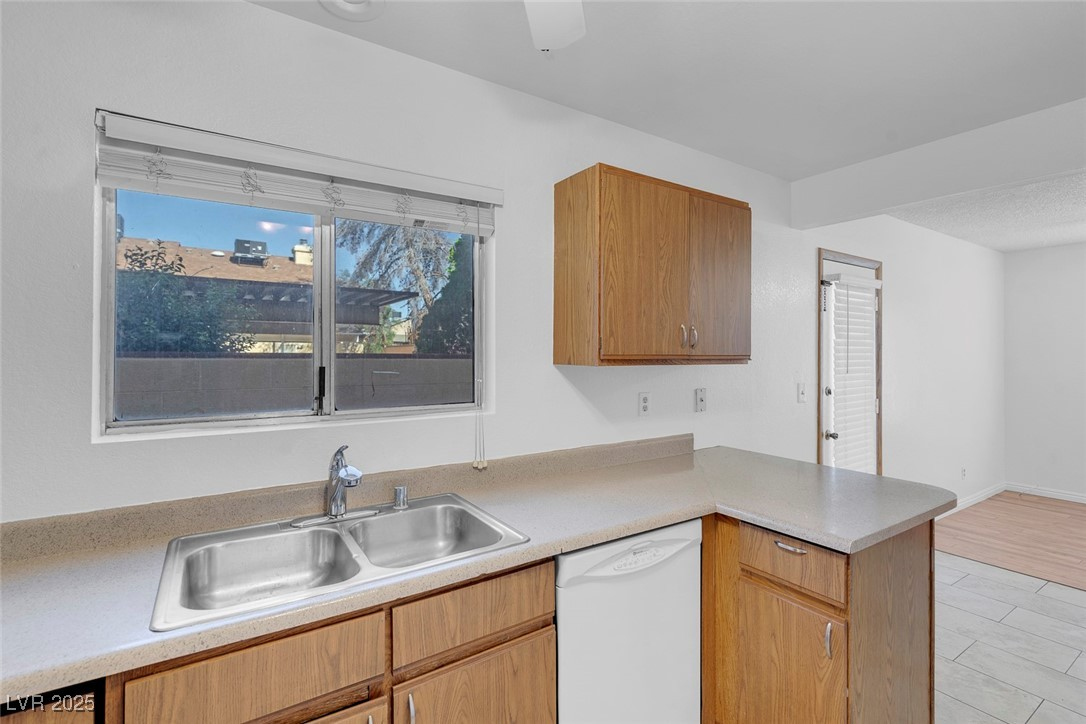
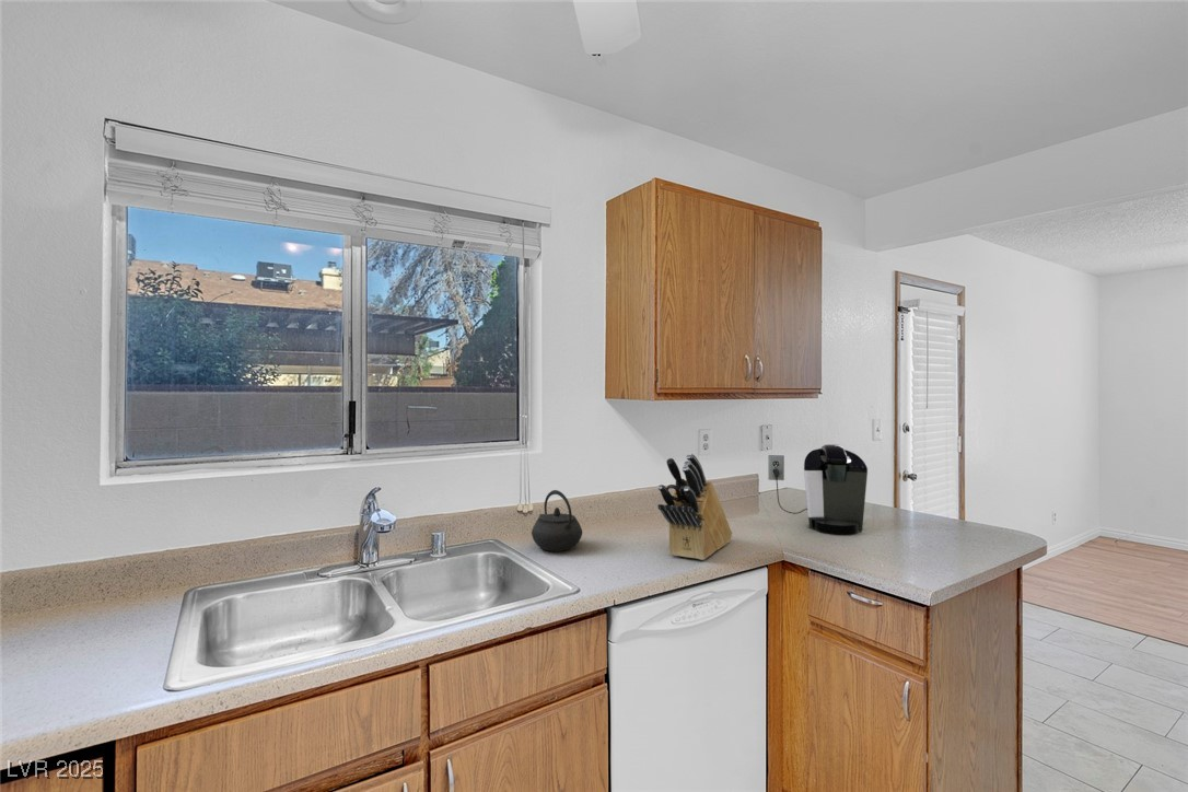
+ kettle [531,489,583,552]
+ coffee maker [767,443,869,535]
+ knife block [656,453,733,561]
